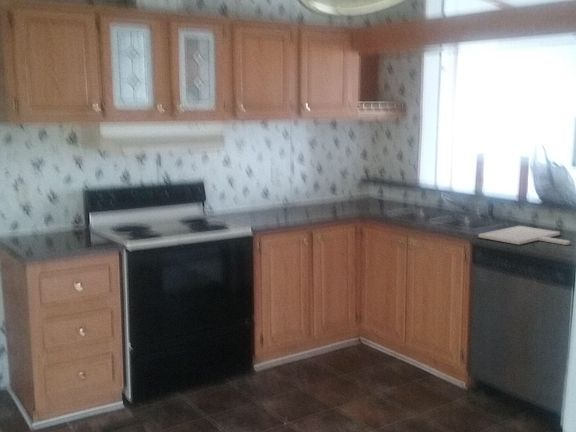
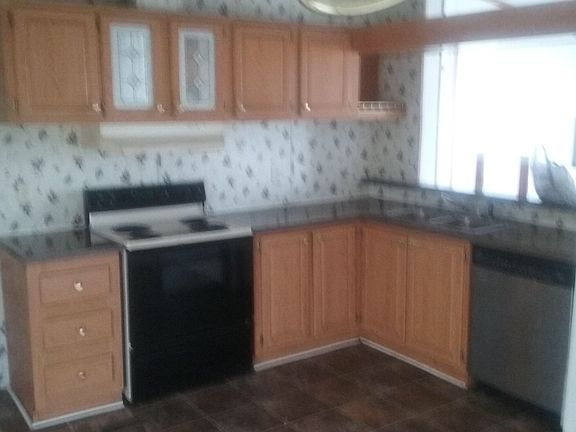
- cutting board [477,225,571,246]
